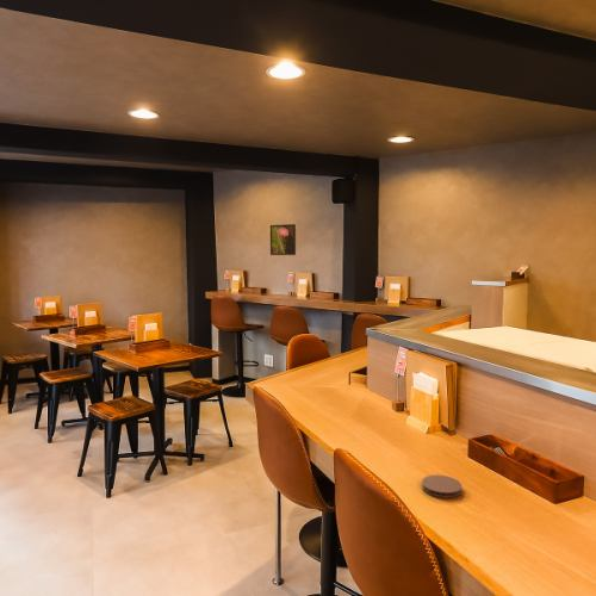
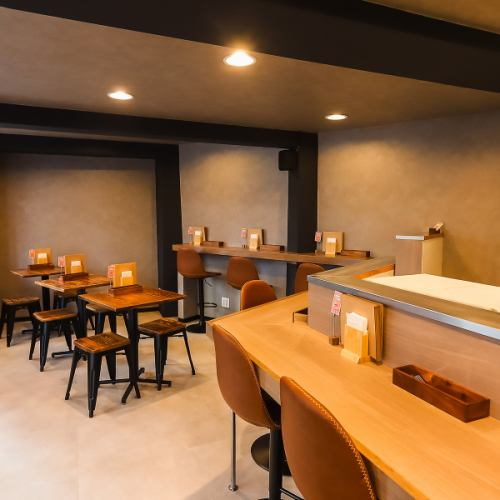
- coaster [421,473,462,499]
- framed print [269,223,297,256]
